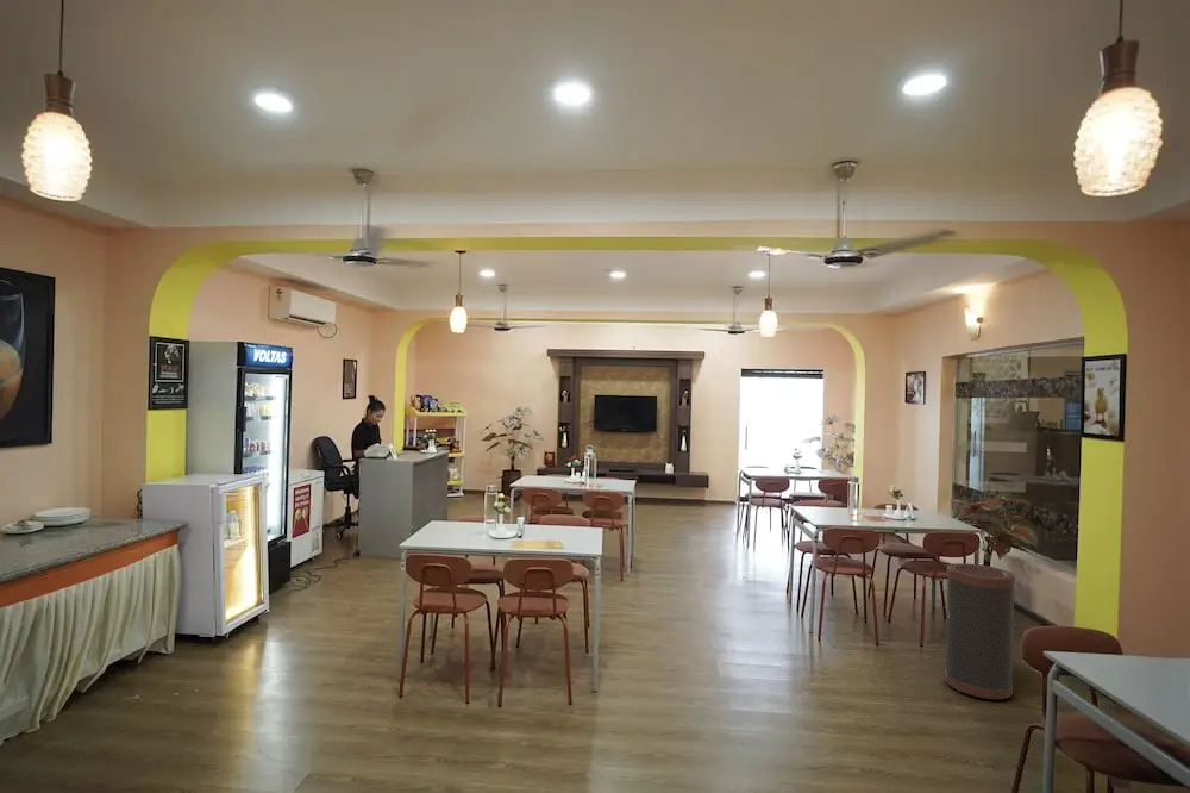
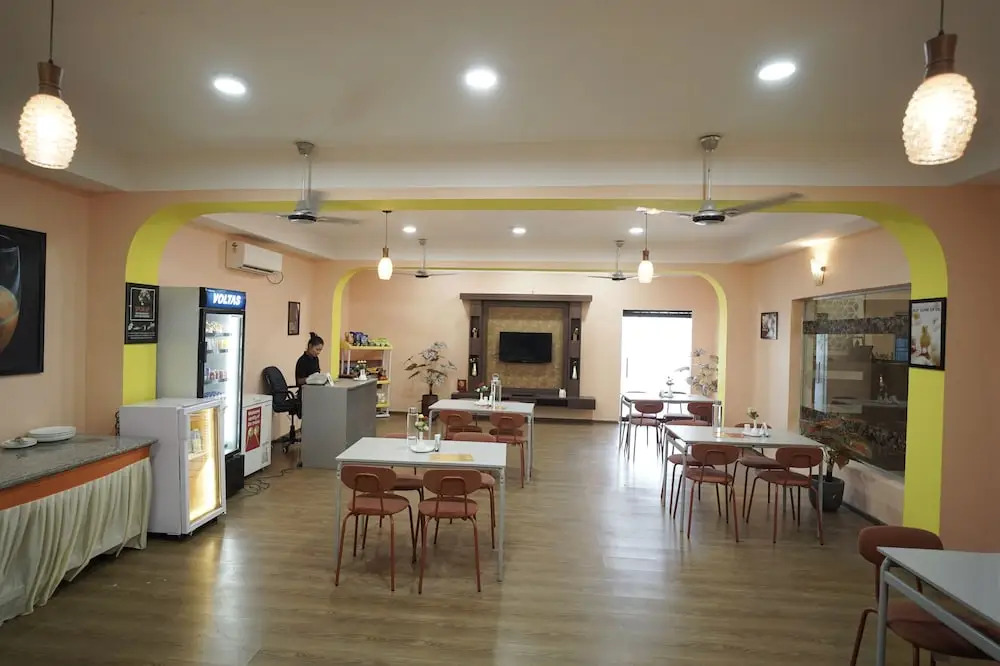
- trash can [944,562,1016,700]
